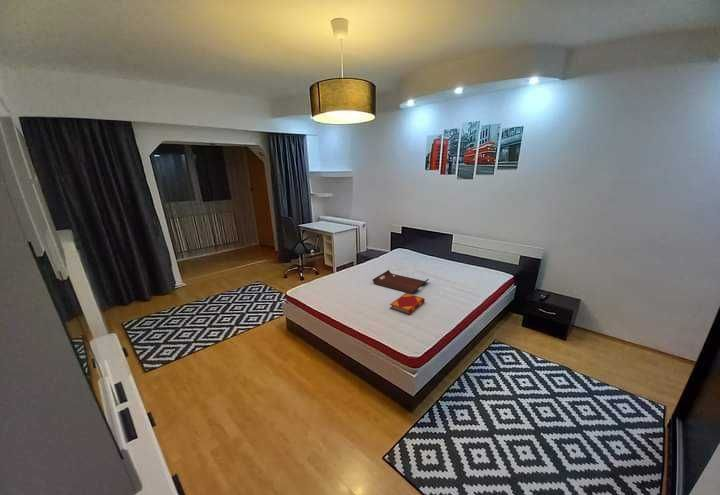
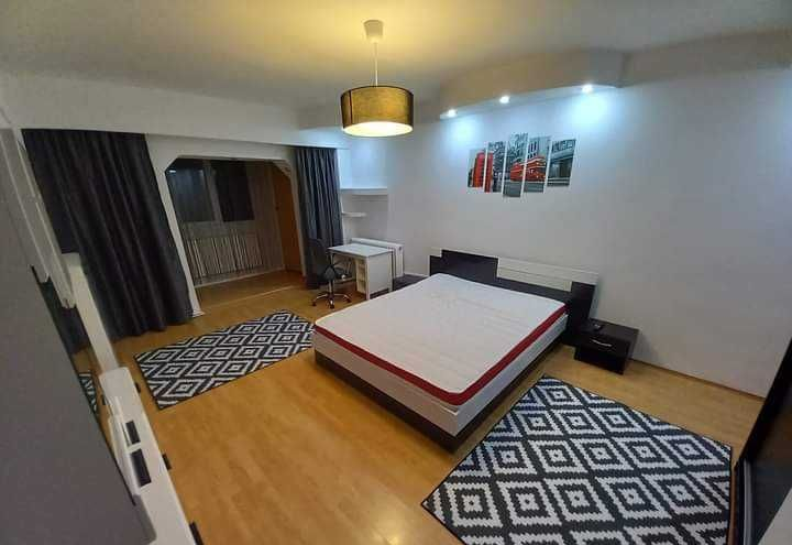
- serving tray [372,269,430,294]
- hardback book [389,292,426,316]
